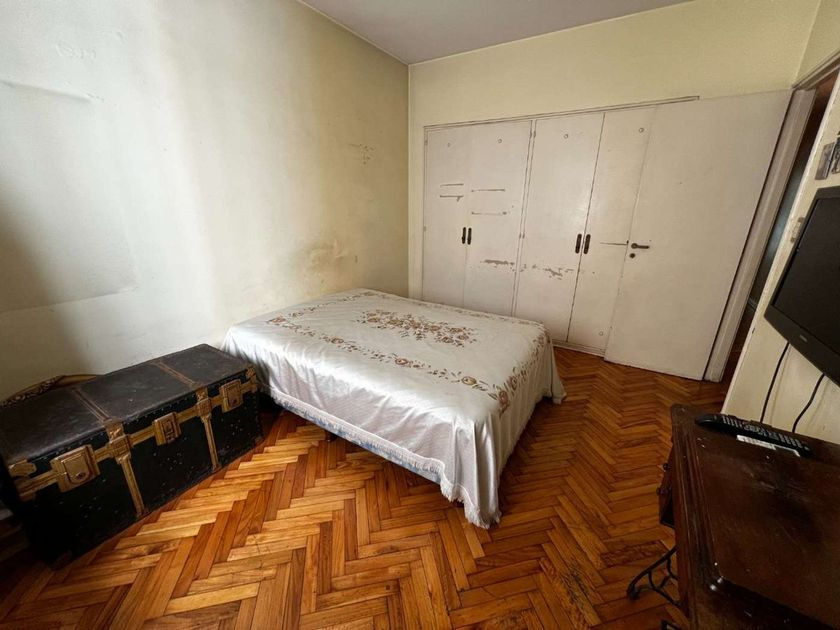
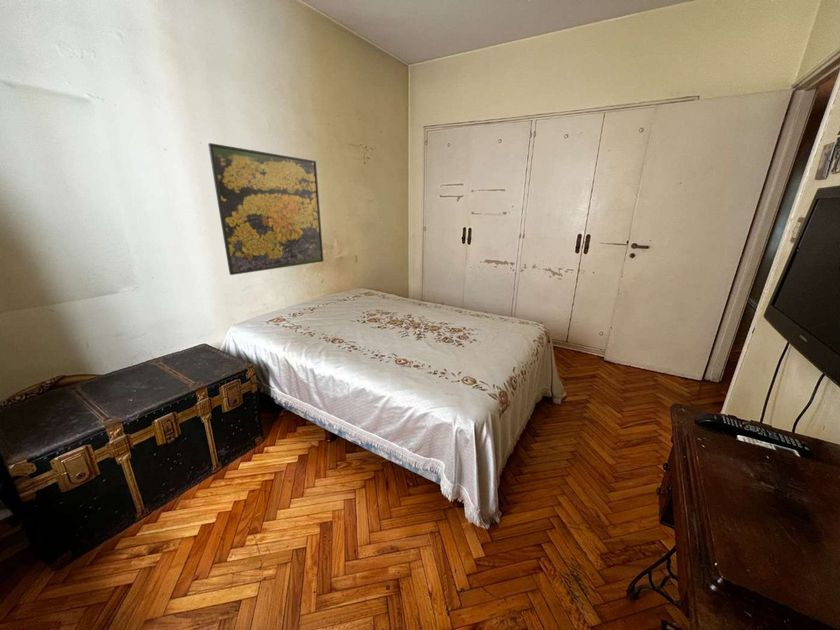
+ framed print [207,142,324,276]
